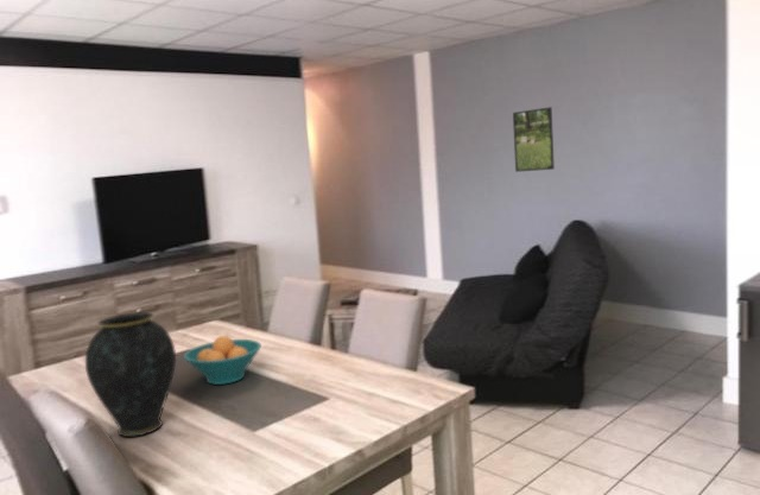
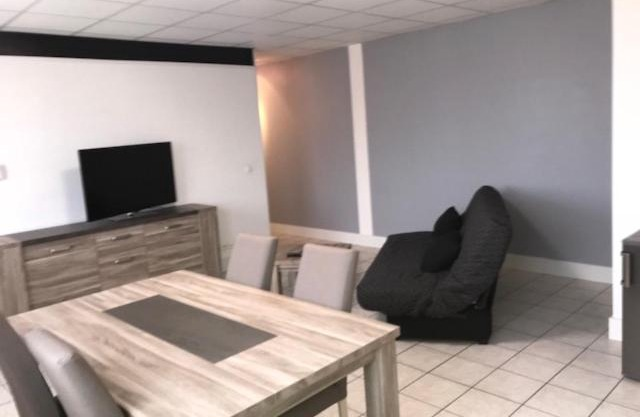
- vase [84,311,177,438]
- fruit bowl [182,335,262,386]
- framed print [512,106,556,173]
